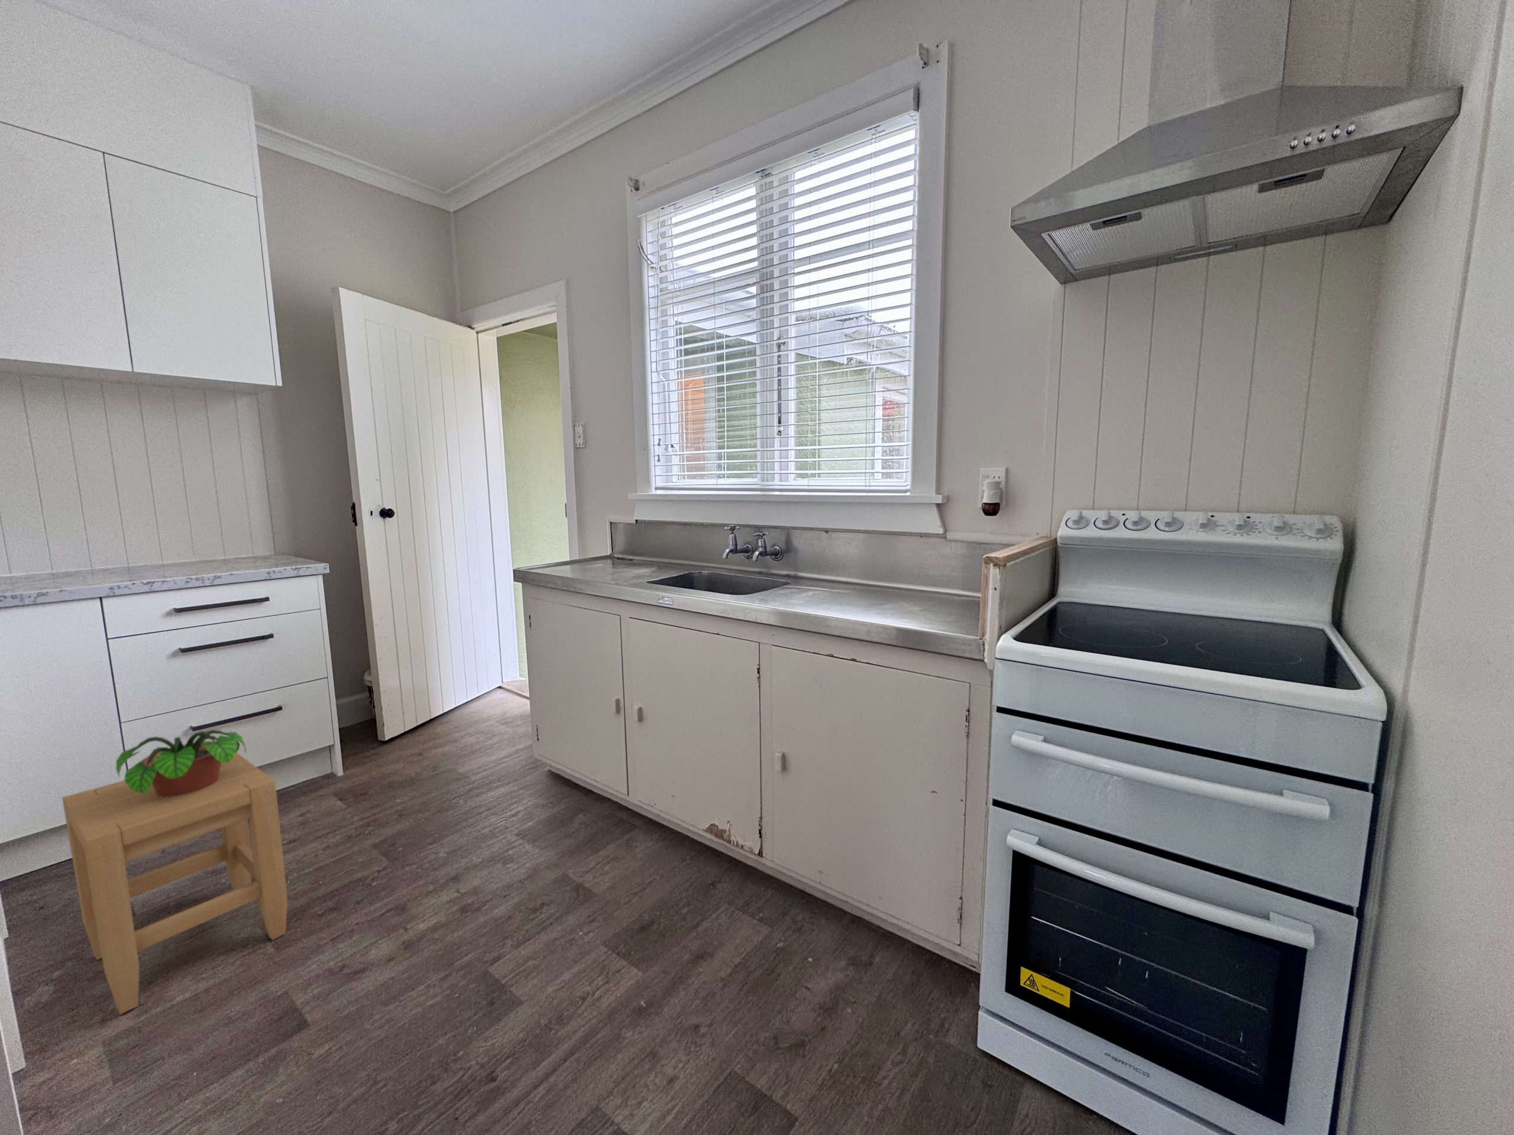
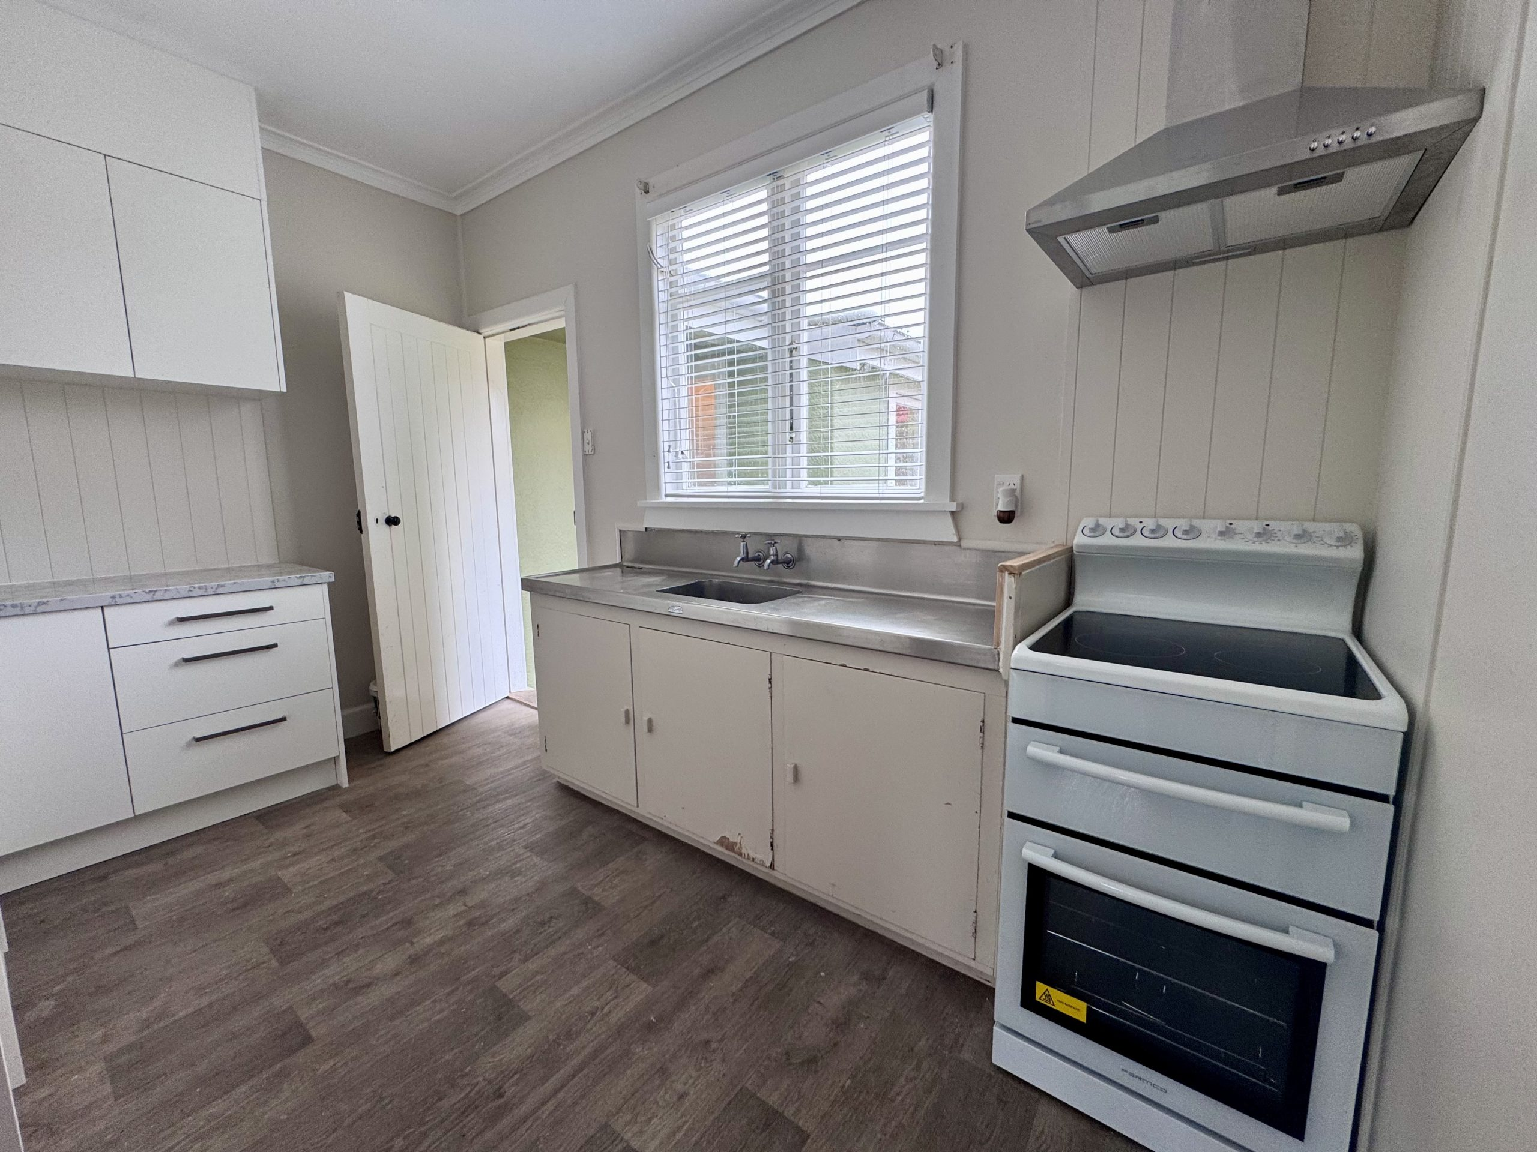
- potted plant [116,728,247,796]
- stool [62,752,288,1015]
